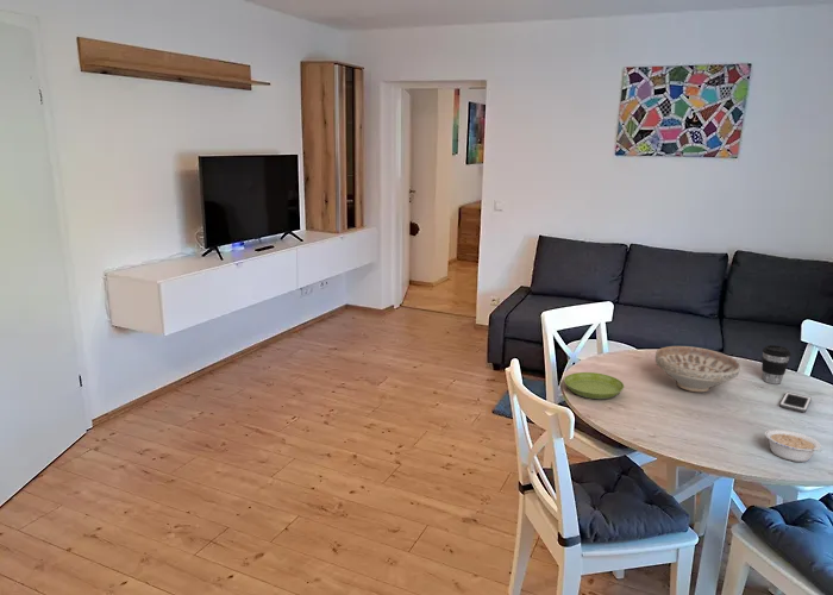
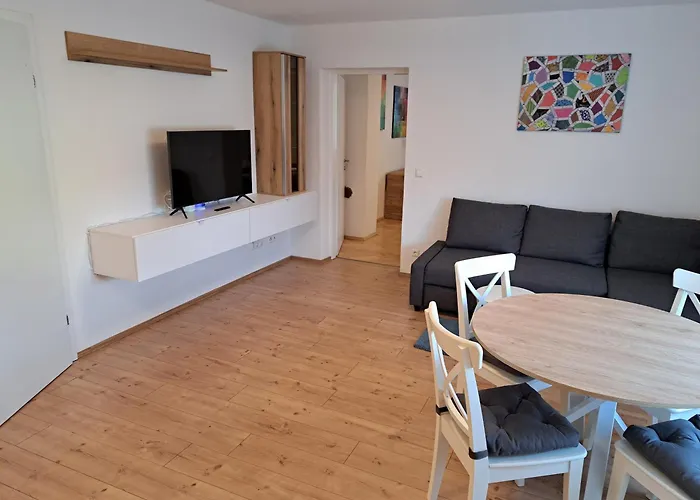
- saucer [563,371,625,400]
- decorative bowl [654,345,741,393]
- coffee cup [760,344,793,386]
- legume [764,428,822,463]
- cell phone [778,390,813,413]
